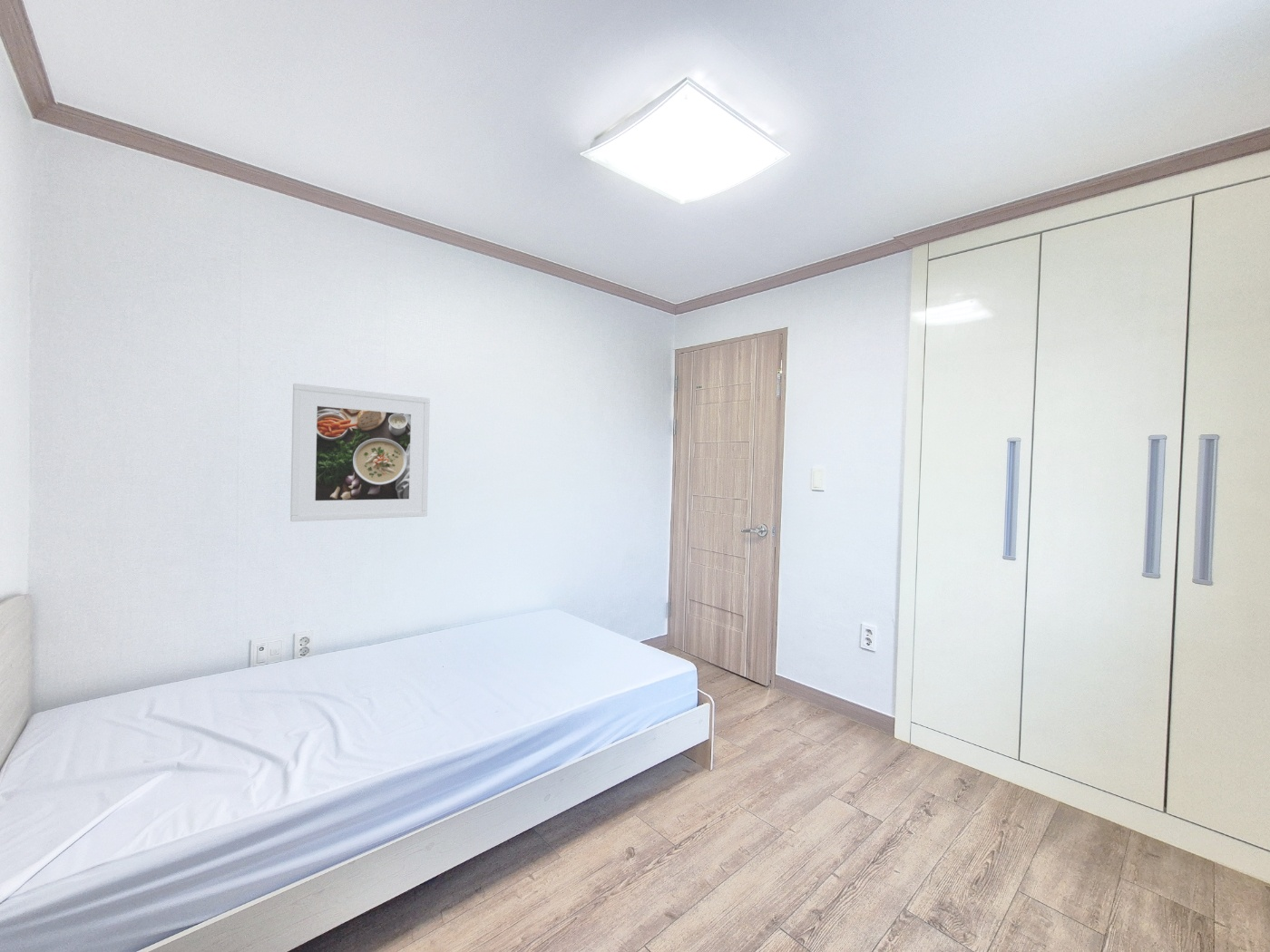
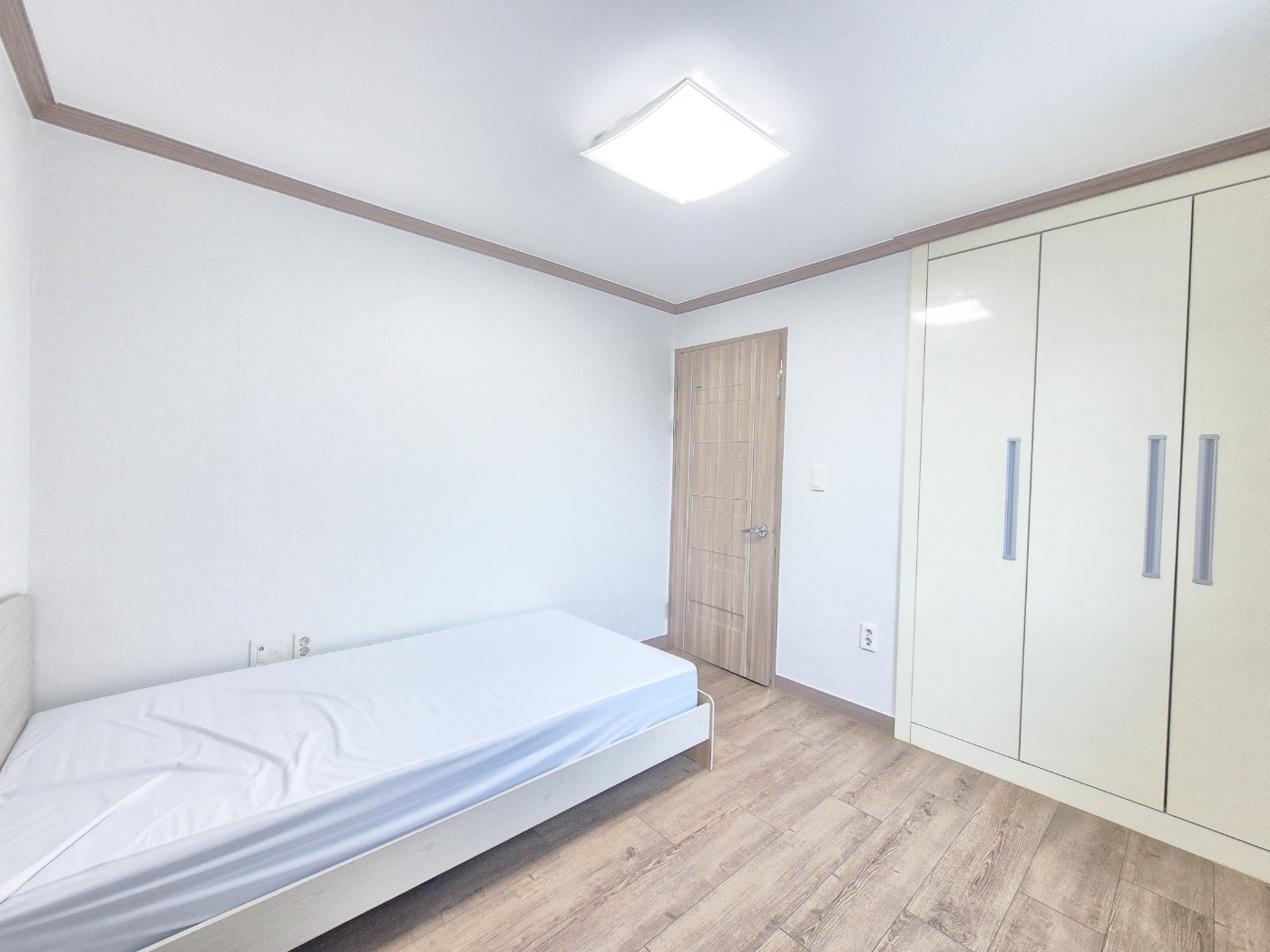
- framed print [289,383,431,522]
